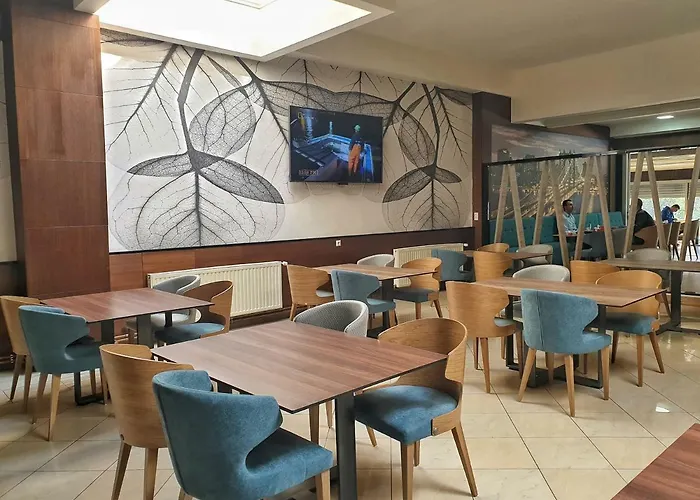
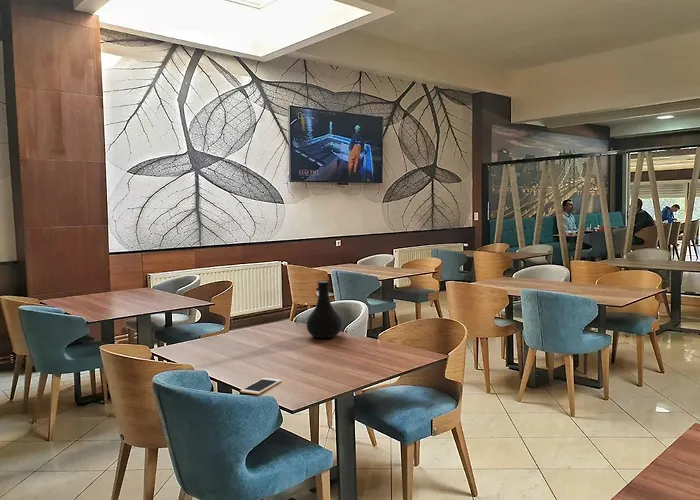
+ vase [306,280,343,339]
+ cell phone [240,377,282,395]
